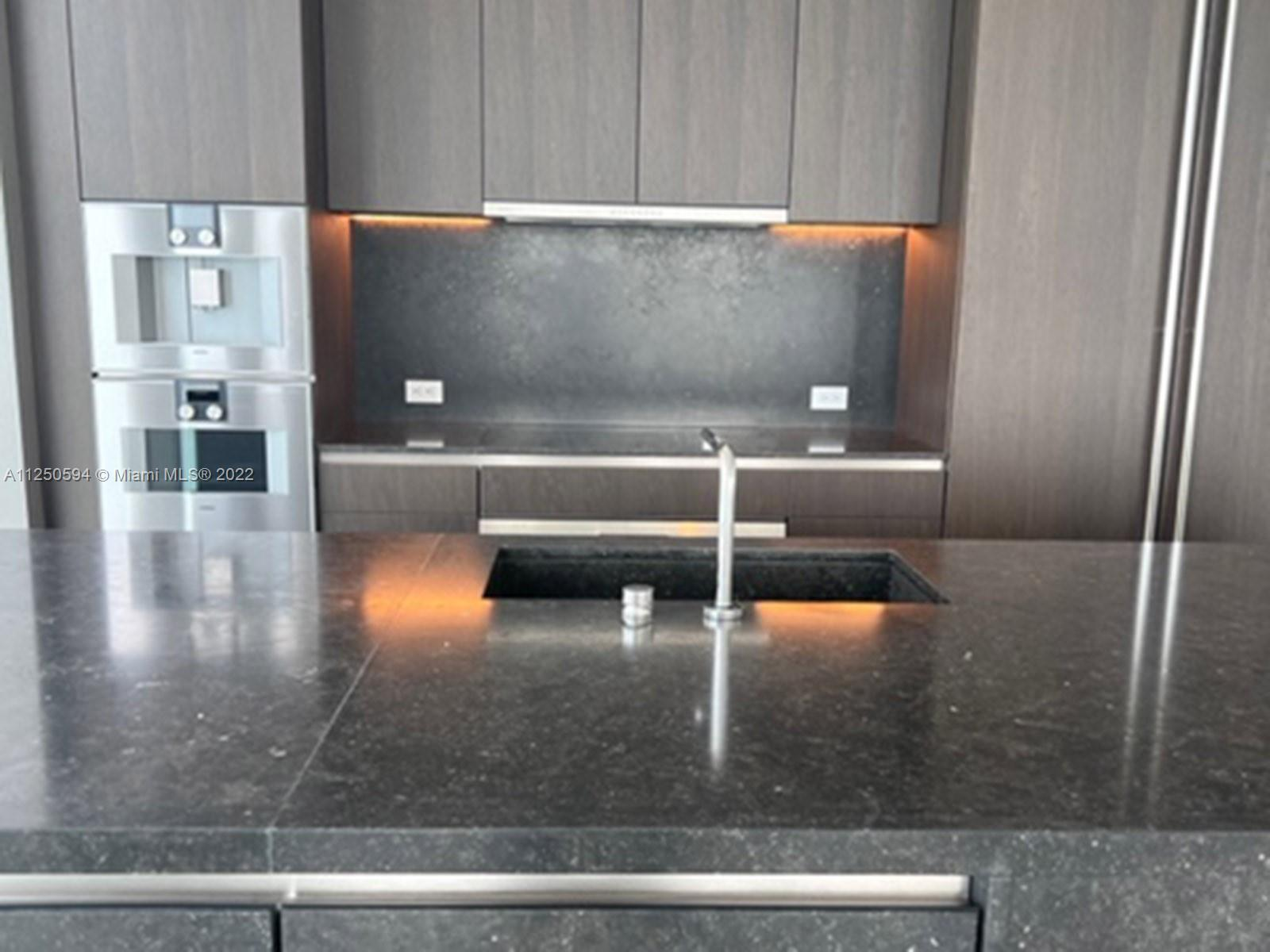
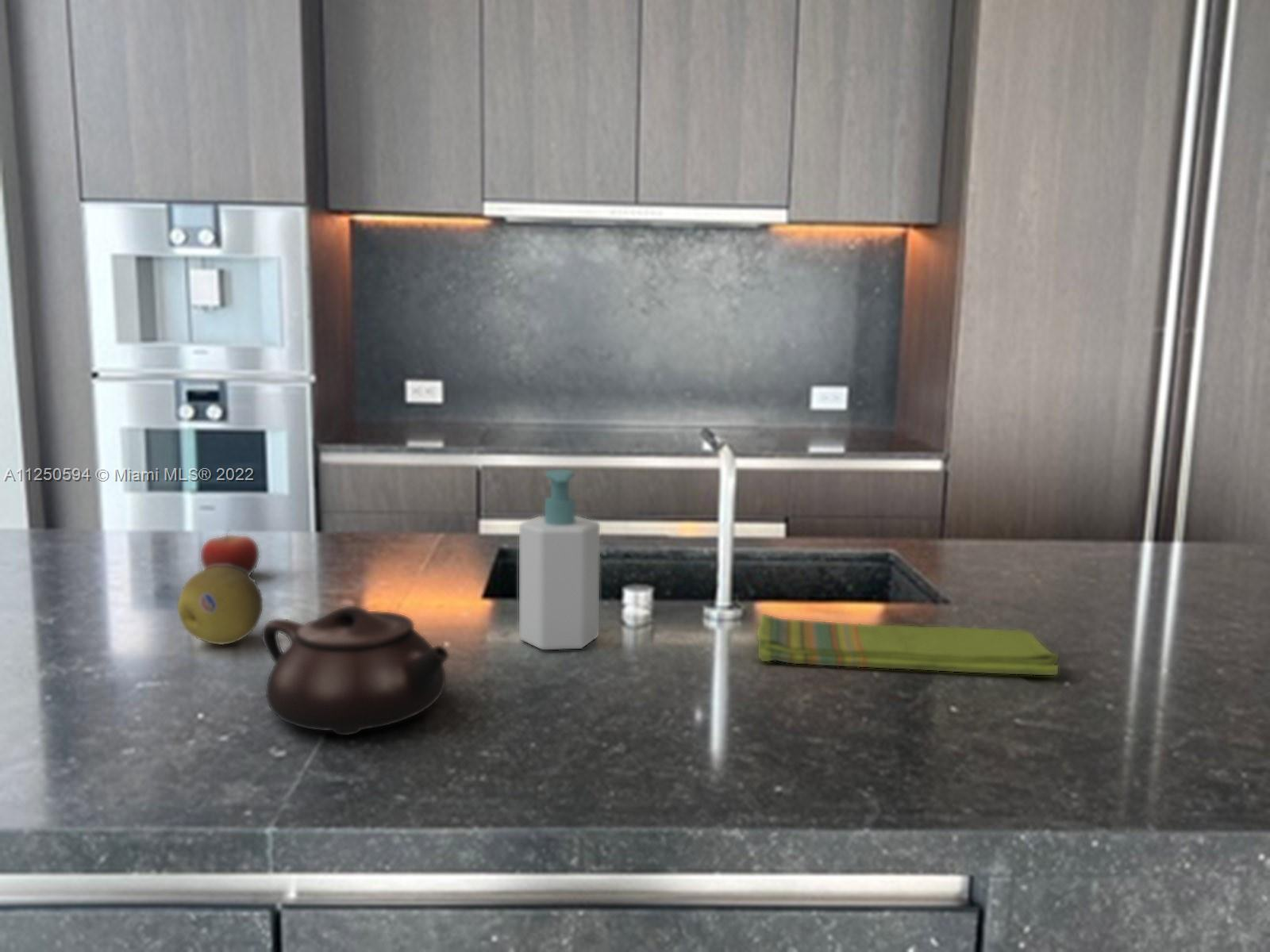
+ fruit [200,529,260,576]
+ dish towel [756,612,1060,676]
+ fruit [177,566,264,646]
+ soap bottle [518,469,601,651]
+ teapot [261,605,450,736]
